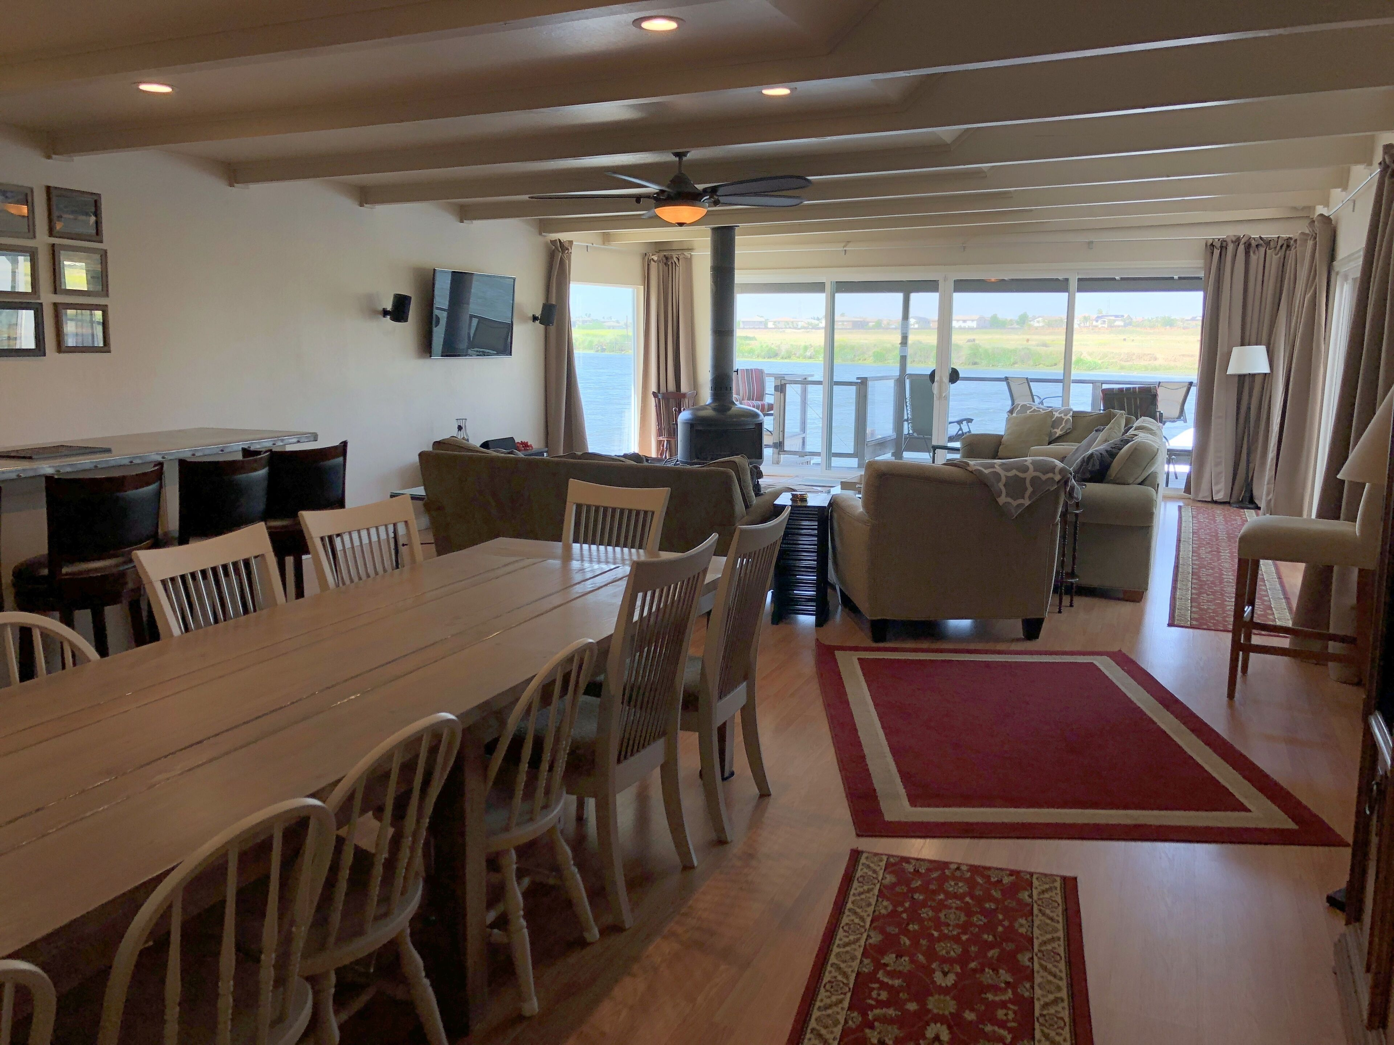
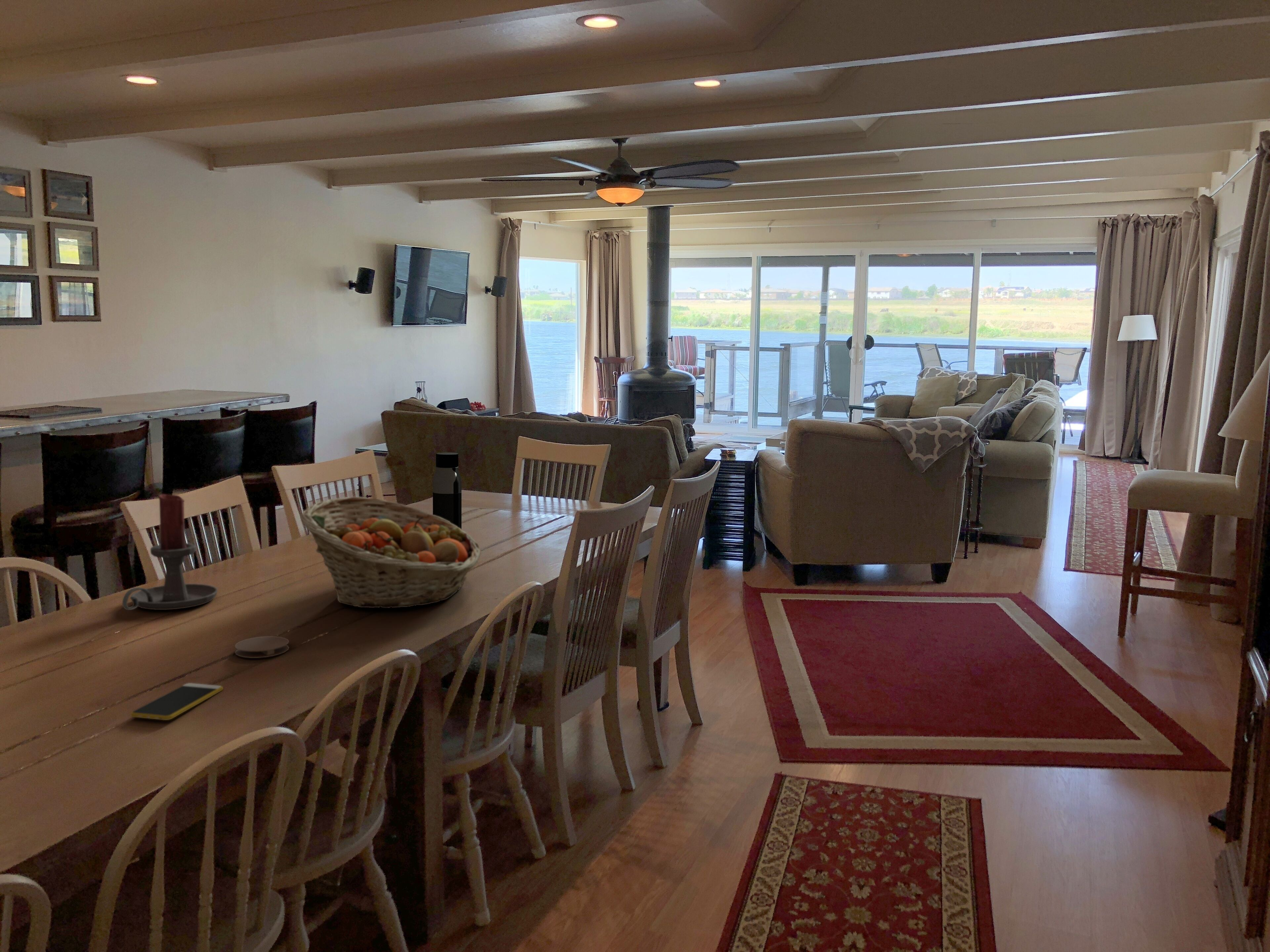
+ candle holder [122,494,218,611]
+ water bottle [432,452,462,530]
+ fruit basket [301,496,482,609]
+ smartphone [130,683,223,721]
+ coaster [234,636,290,658]
